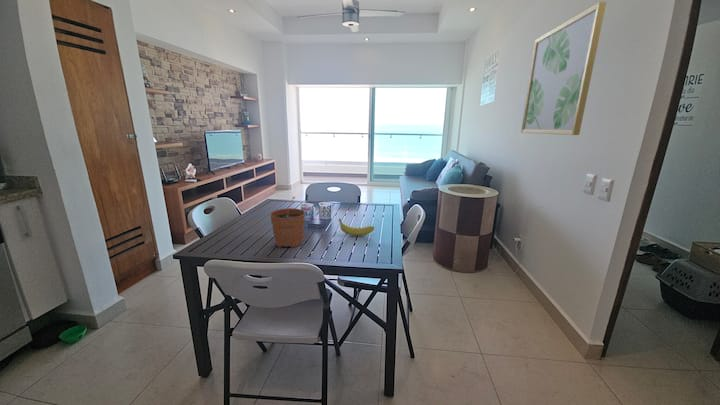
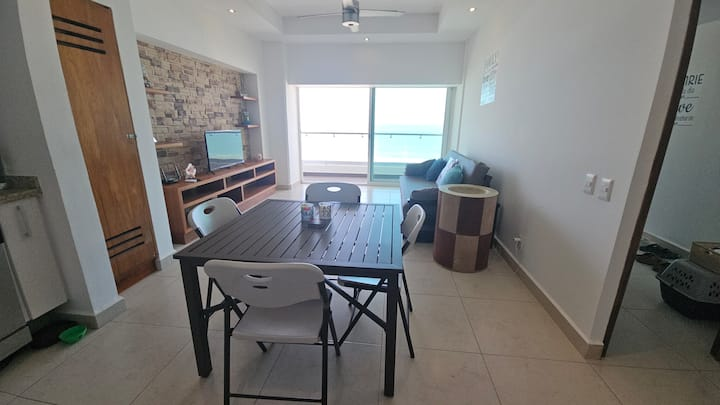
- fruit [338,218,375,237]
- wall art [520,0,607,136]
- plant pot [269,195,306,248]
